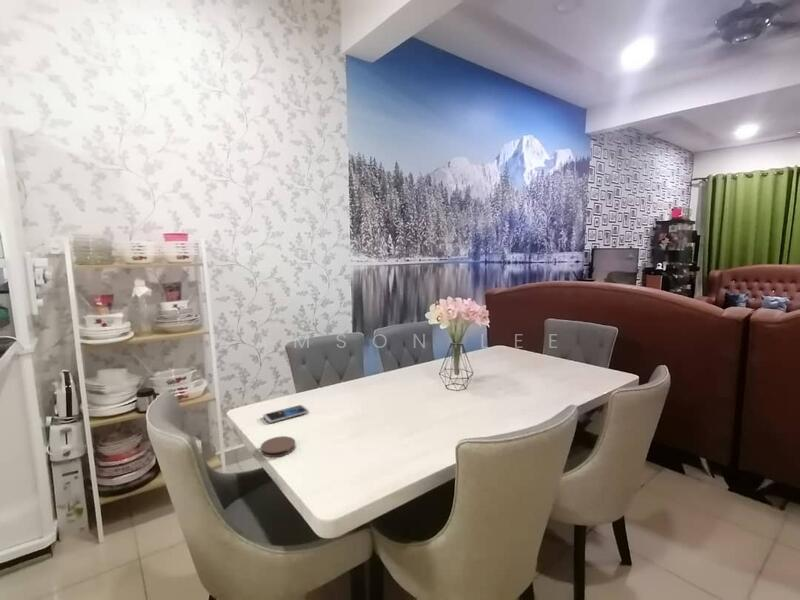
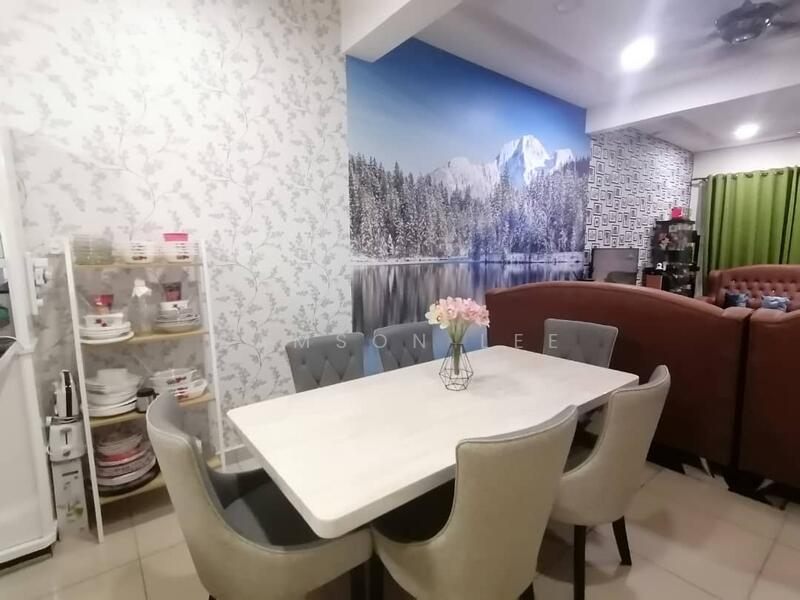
- coaster [260,435,297,458]
- smartphone [262,404,310,424]
